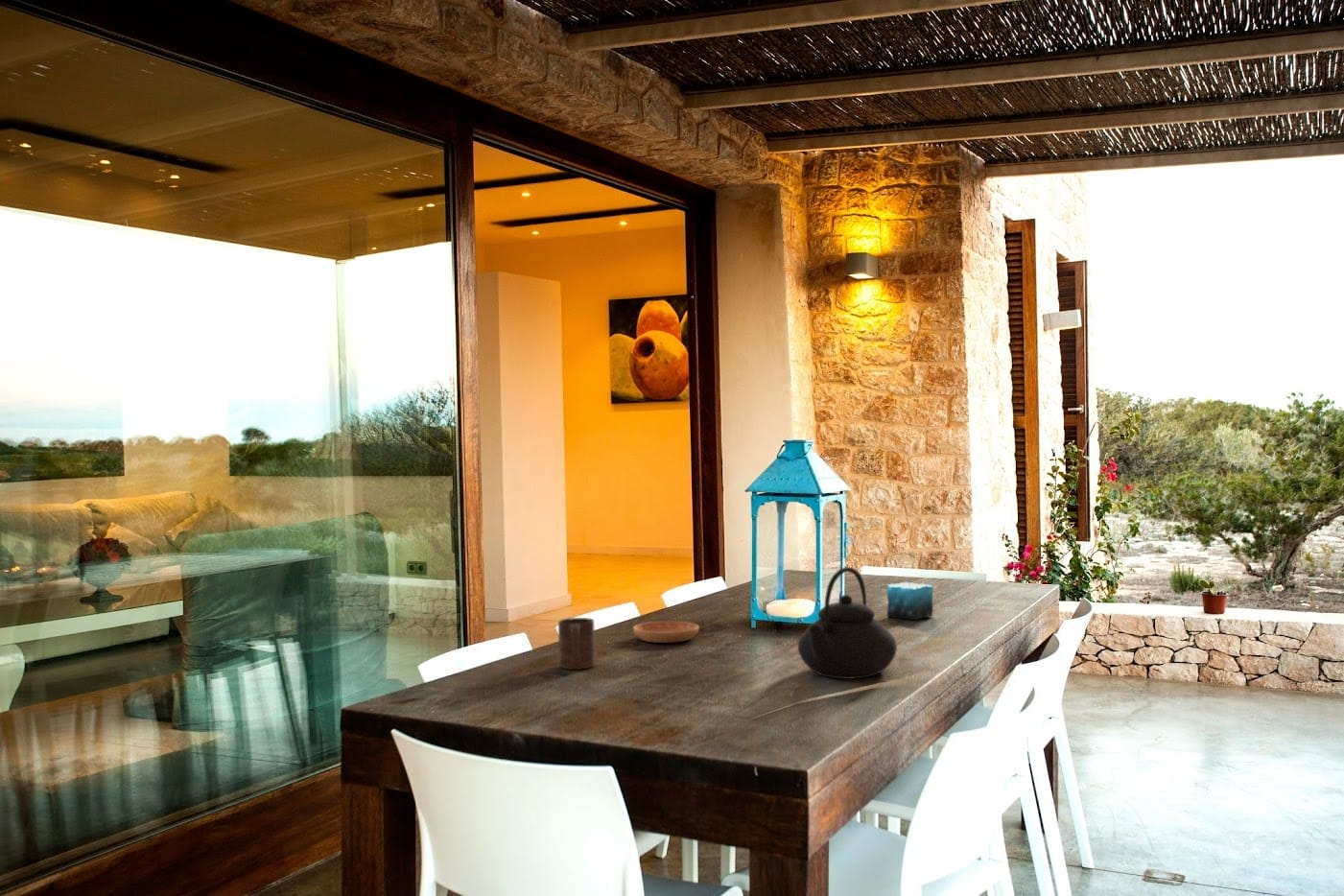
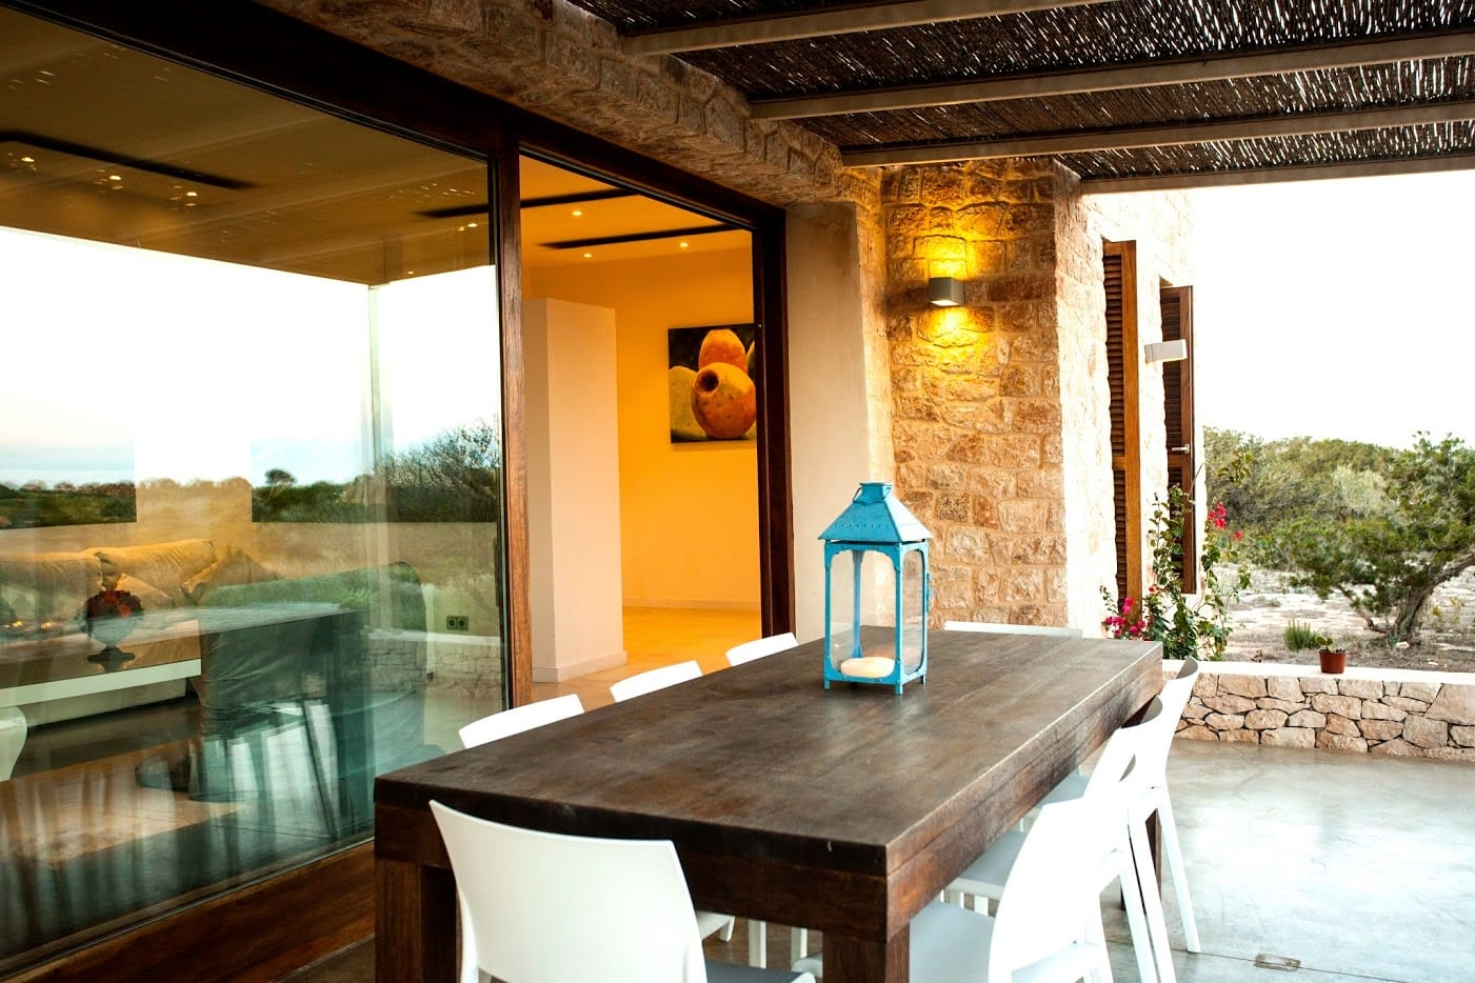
- cup [557,617,596,671]
- candle [885,578,934,621]
- saucer [632,621,700,644]
- teapot [797,566,898,680]
